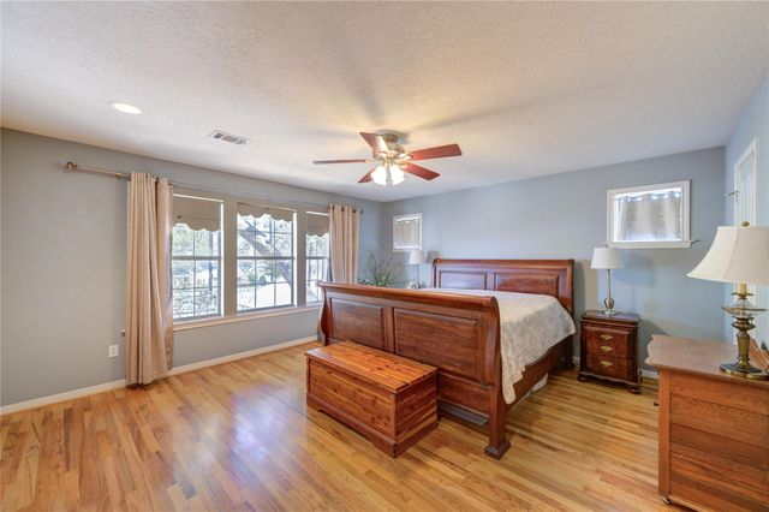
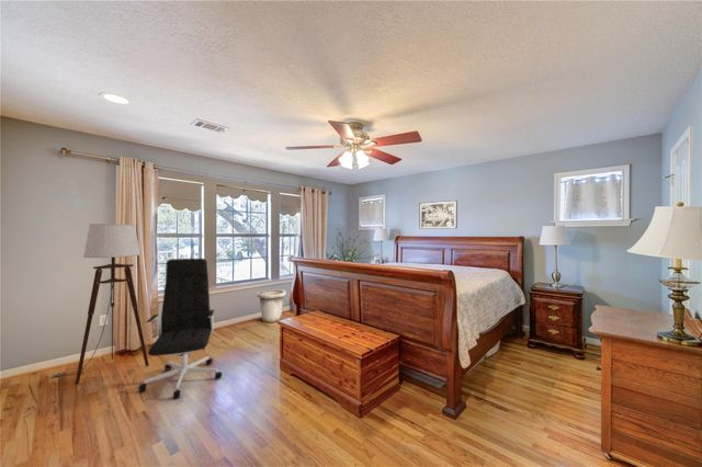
+ wall art [418,200,458,229]
+ office chair [137,258,224,400]
+ floor lamp [49,223,149,386]
+ trash can [256,288,287,324]
